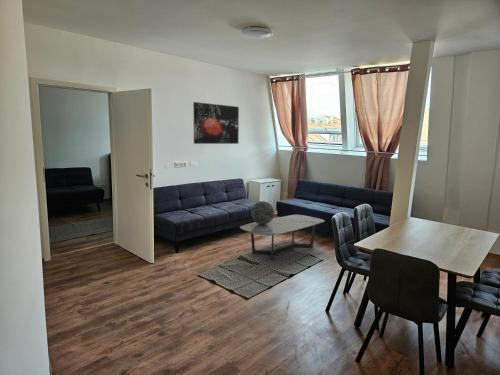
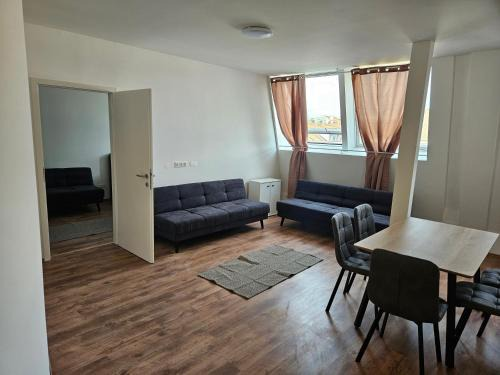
- wall art [192,101,240,145]
- decorative sphere [250,200,275,225]
- coffee table [239,214,326,261]
